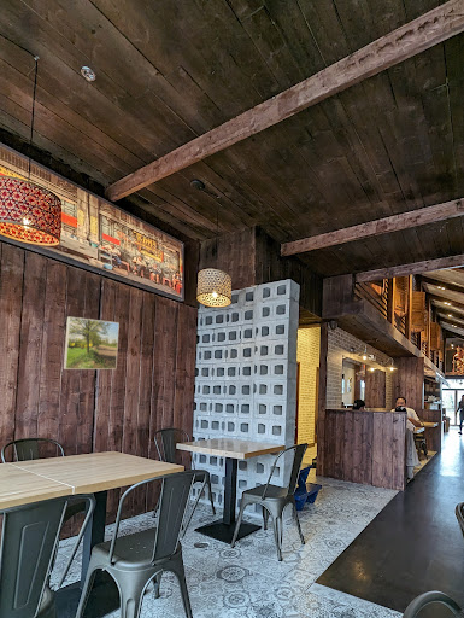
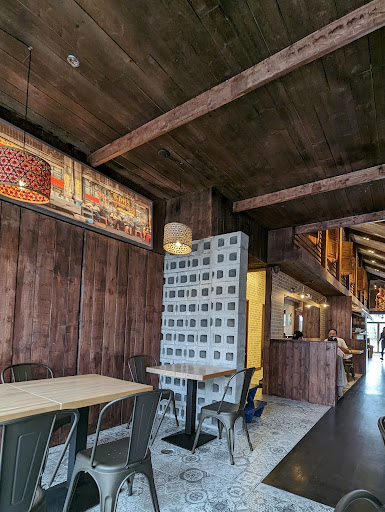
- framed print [63,316,121,371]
